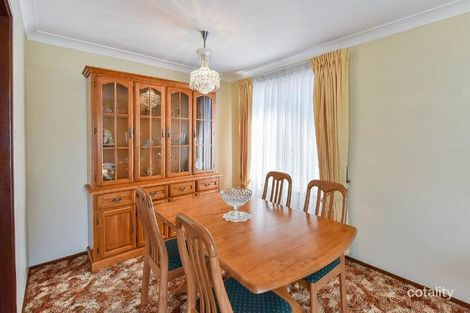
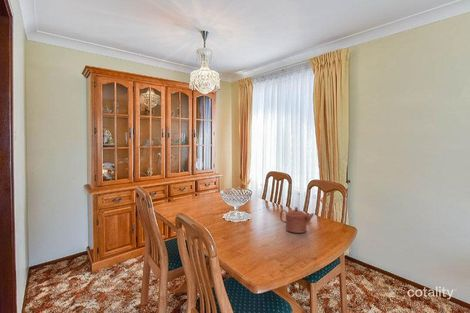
+ teapot [279,206,315,234]
